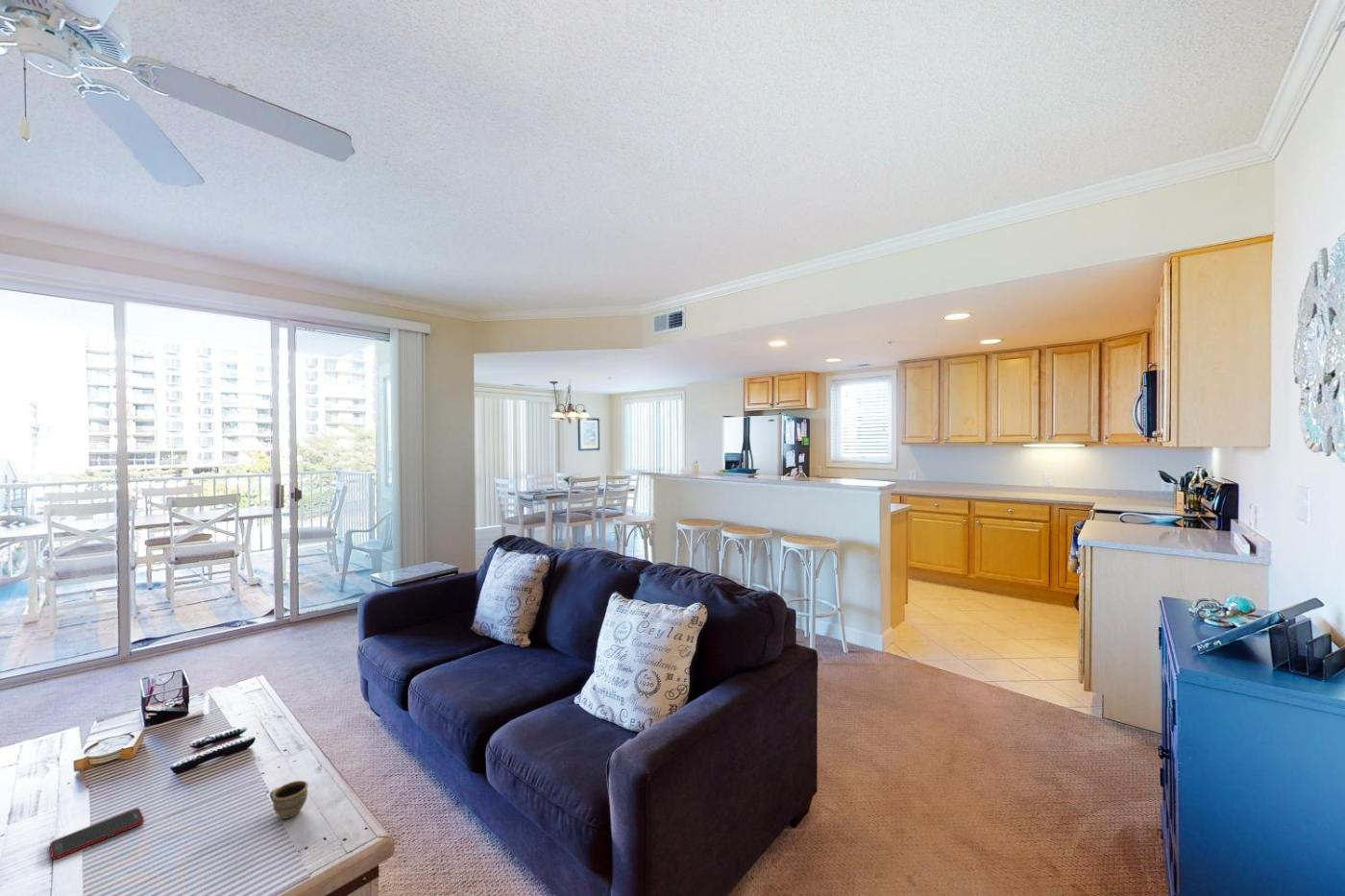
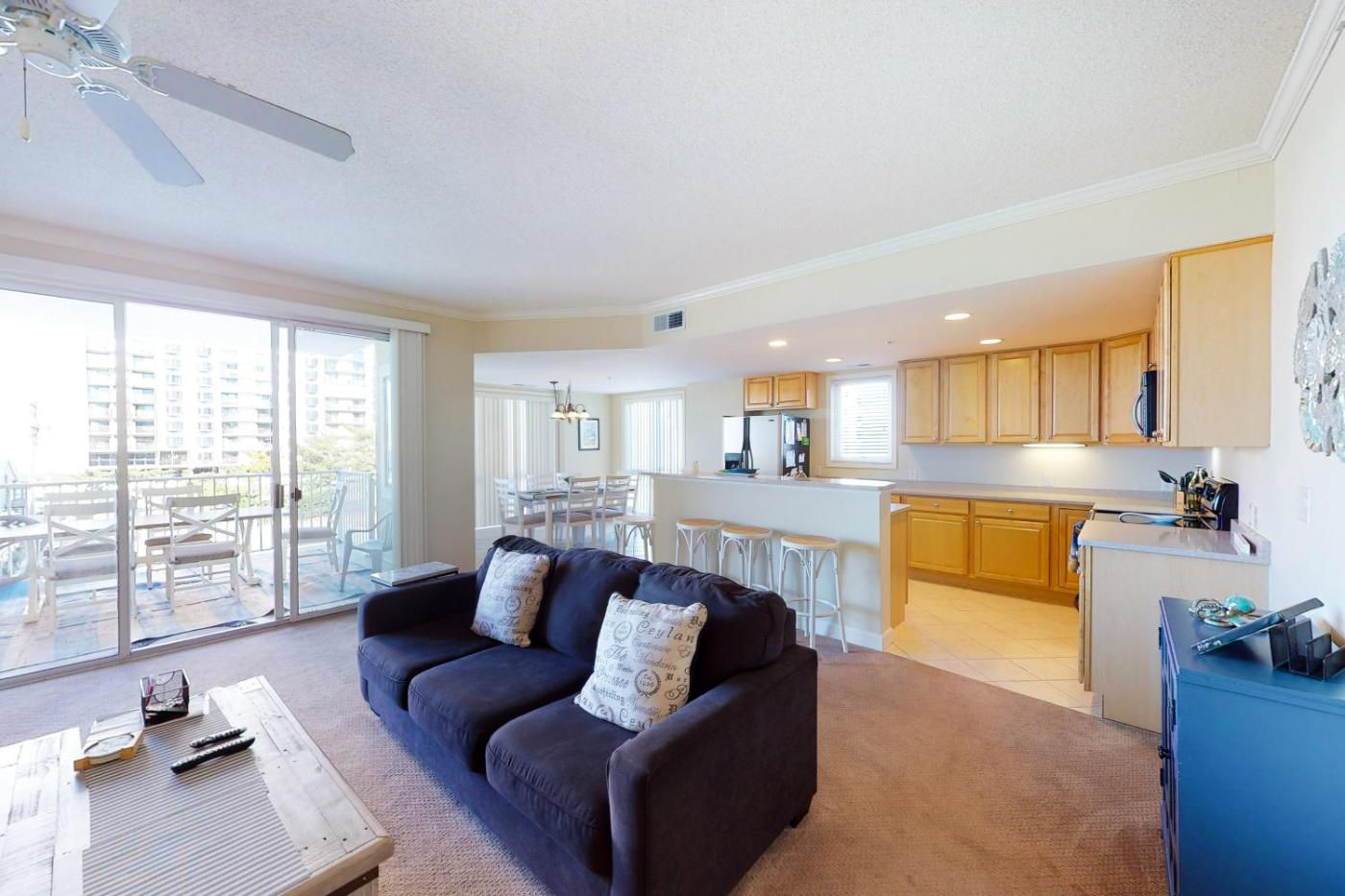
- cell phone [49,807,145,860]
- cup [269,780,309,820]
